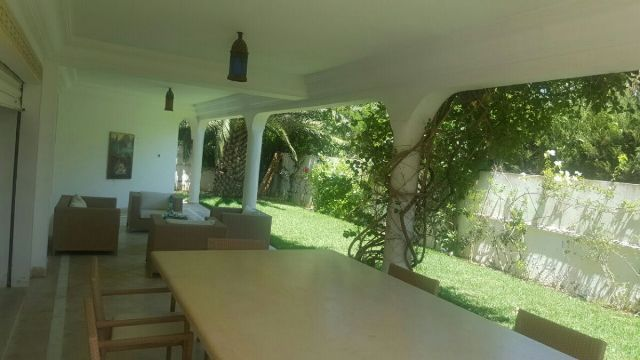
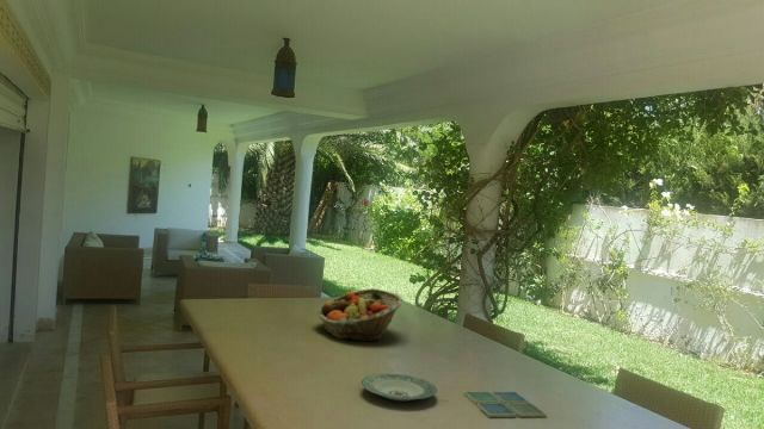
+ fruit basket [316,287,405,343]
+ drink coaster [463,391,548,418]
+ plate [361,373,438,402]
